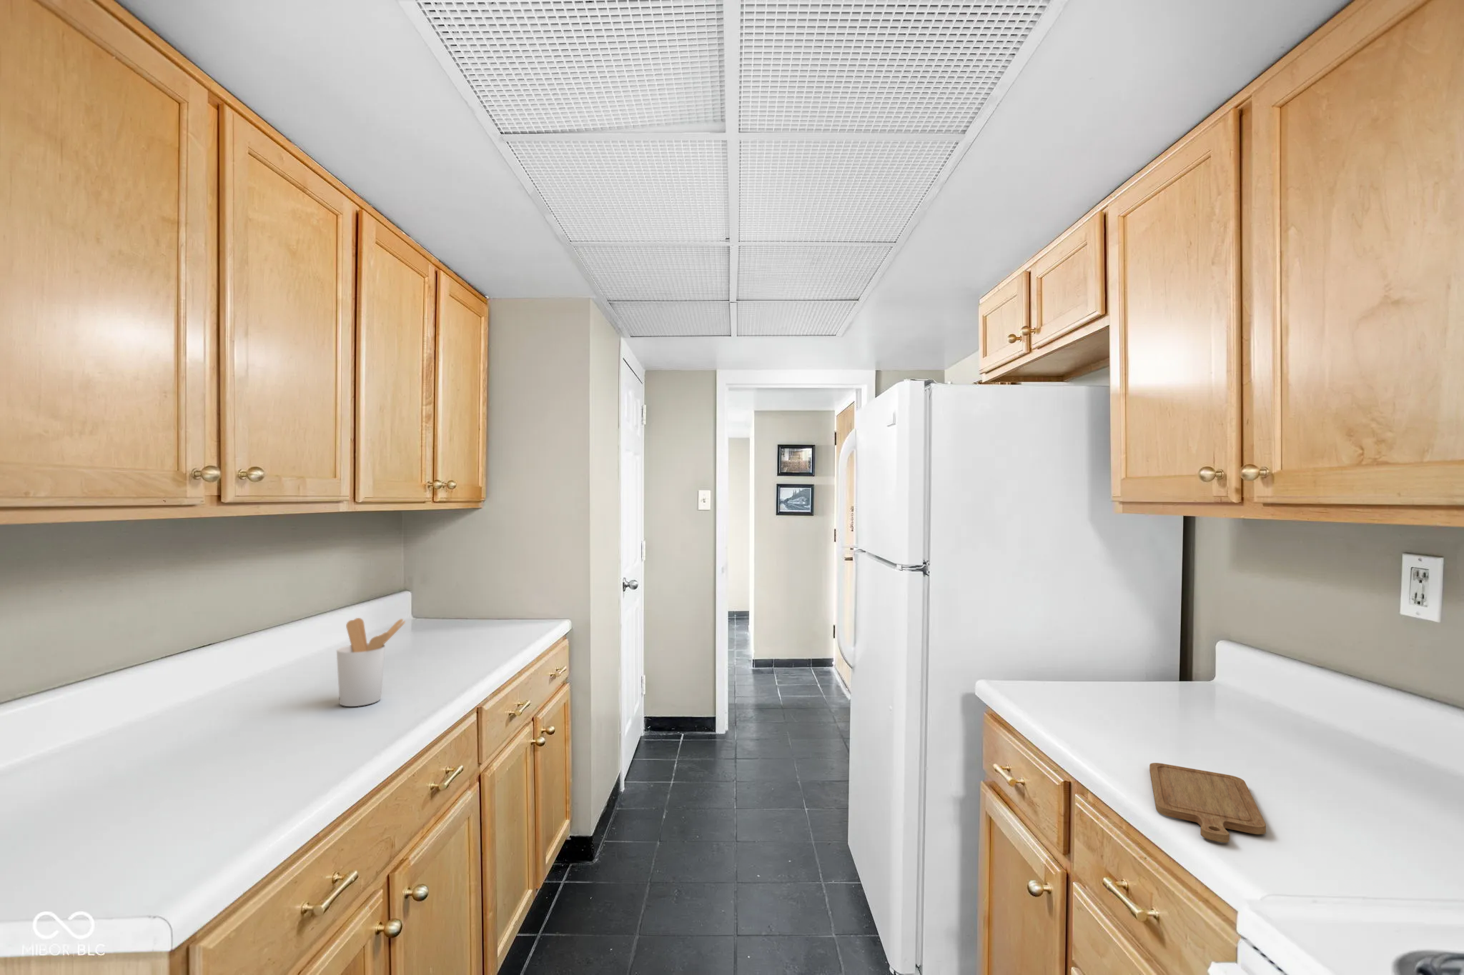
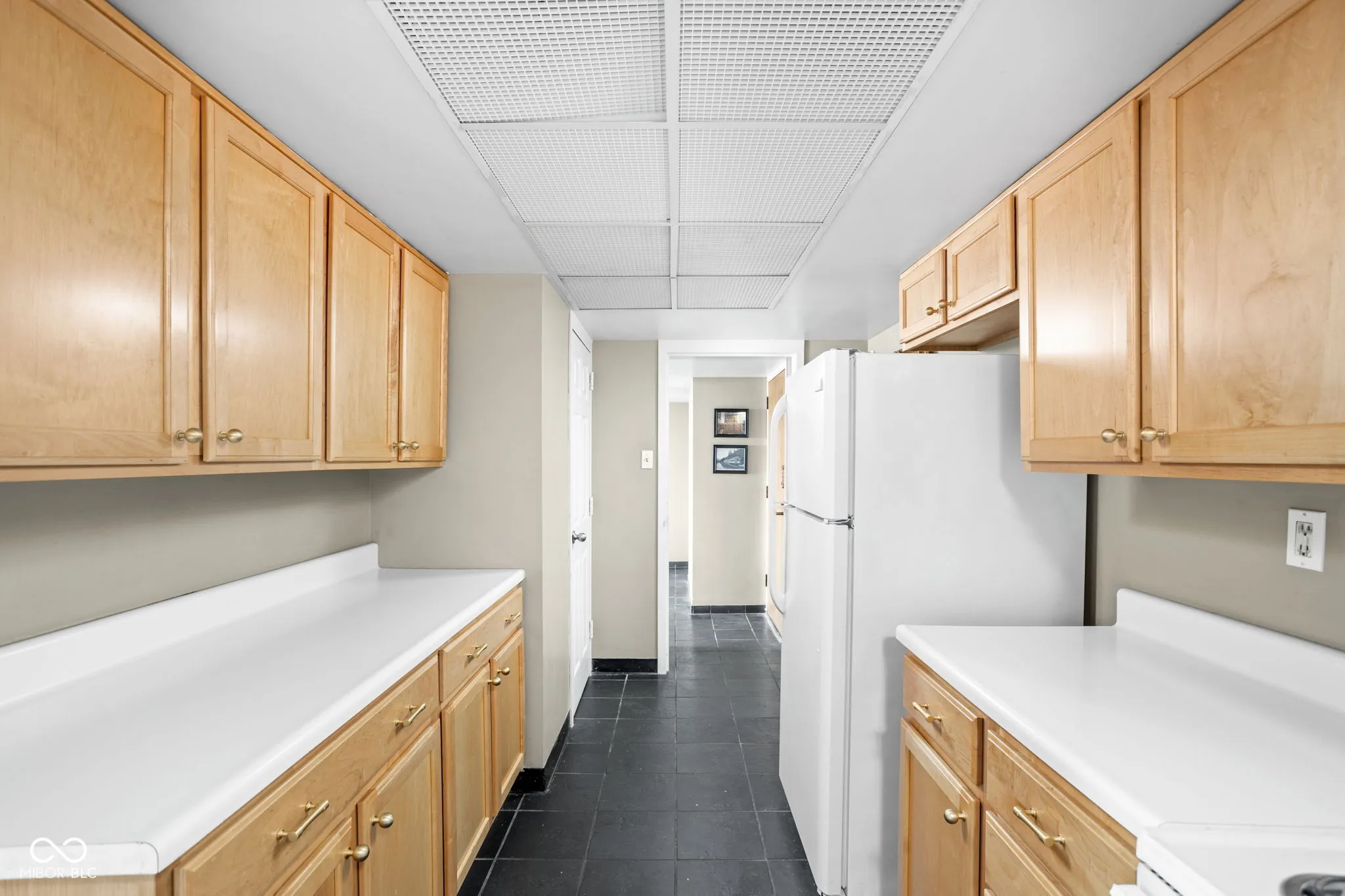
- chopping board [1148,762,1267,843]
- utensil holder [336,617,406,707]
